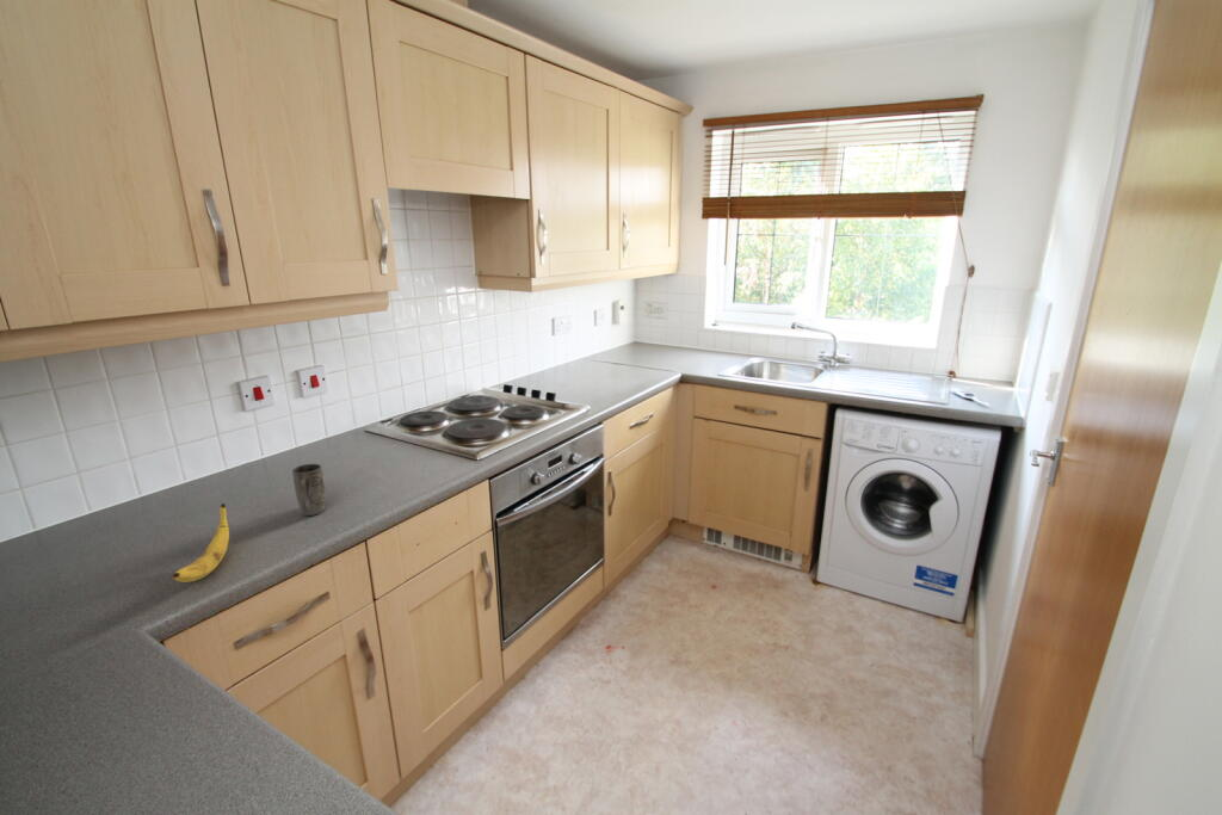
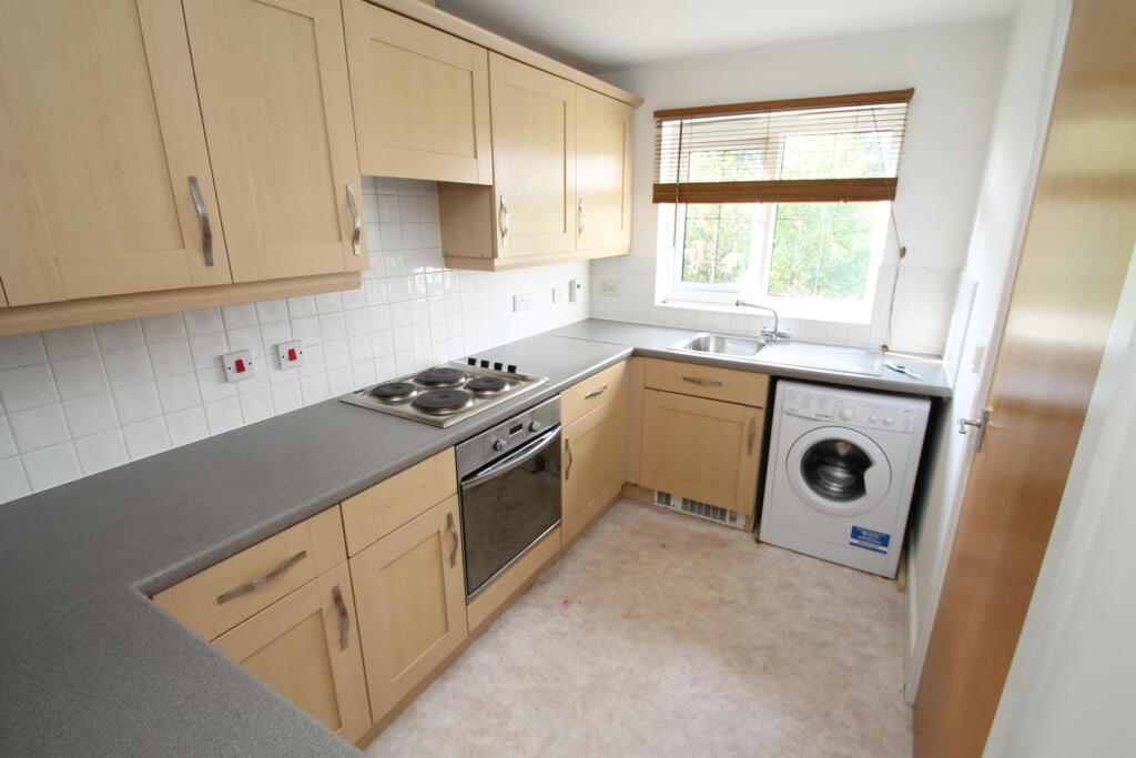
- banana [172,502,230,584]
- mug [291,463,327,517]
